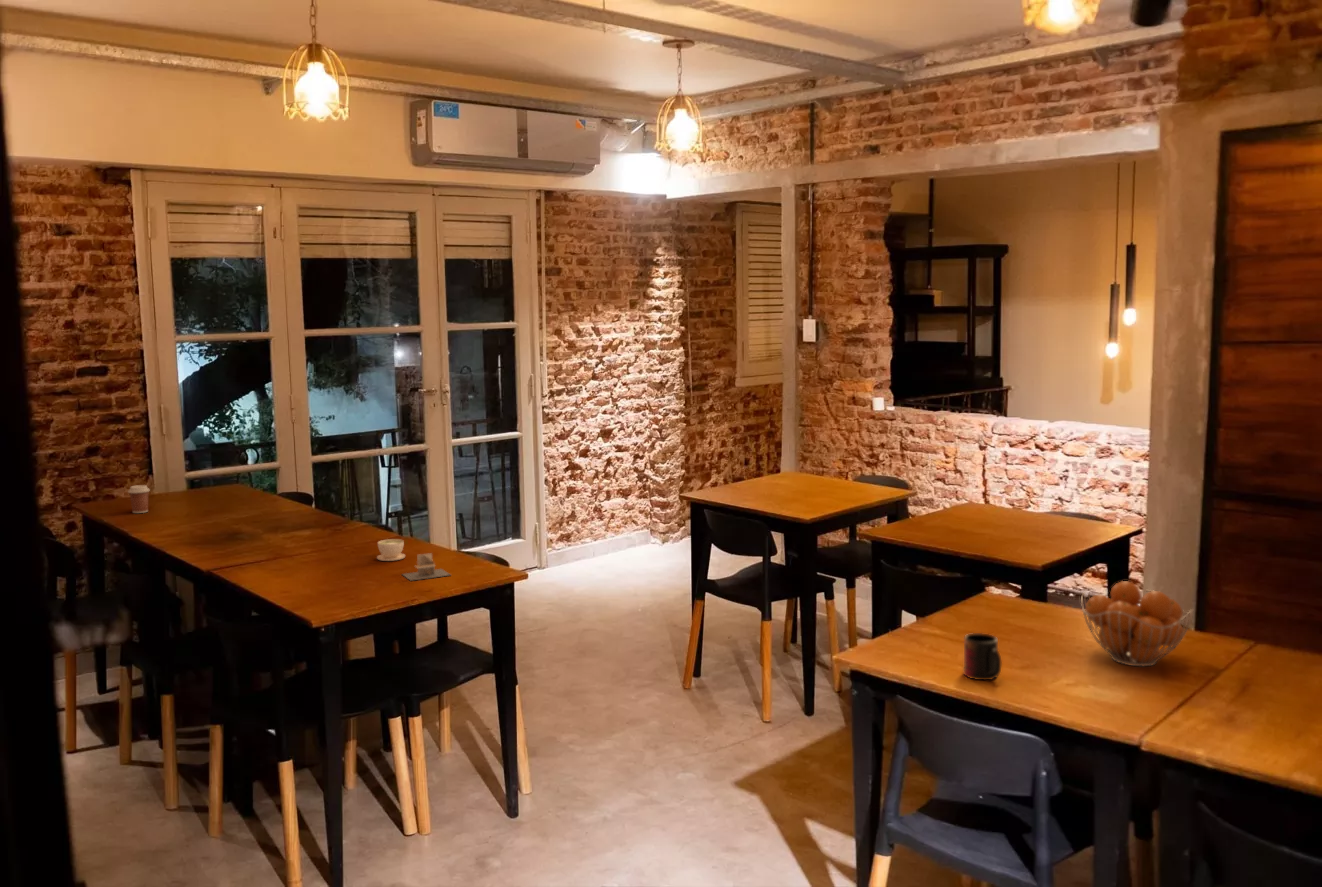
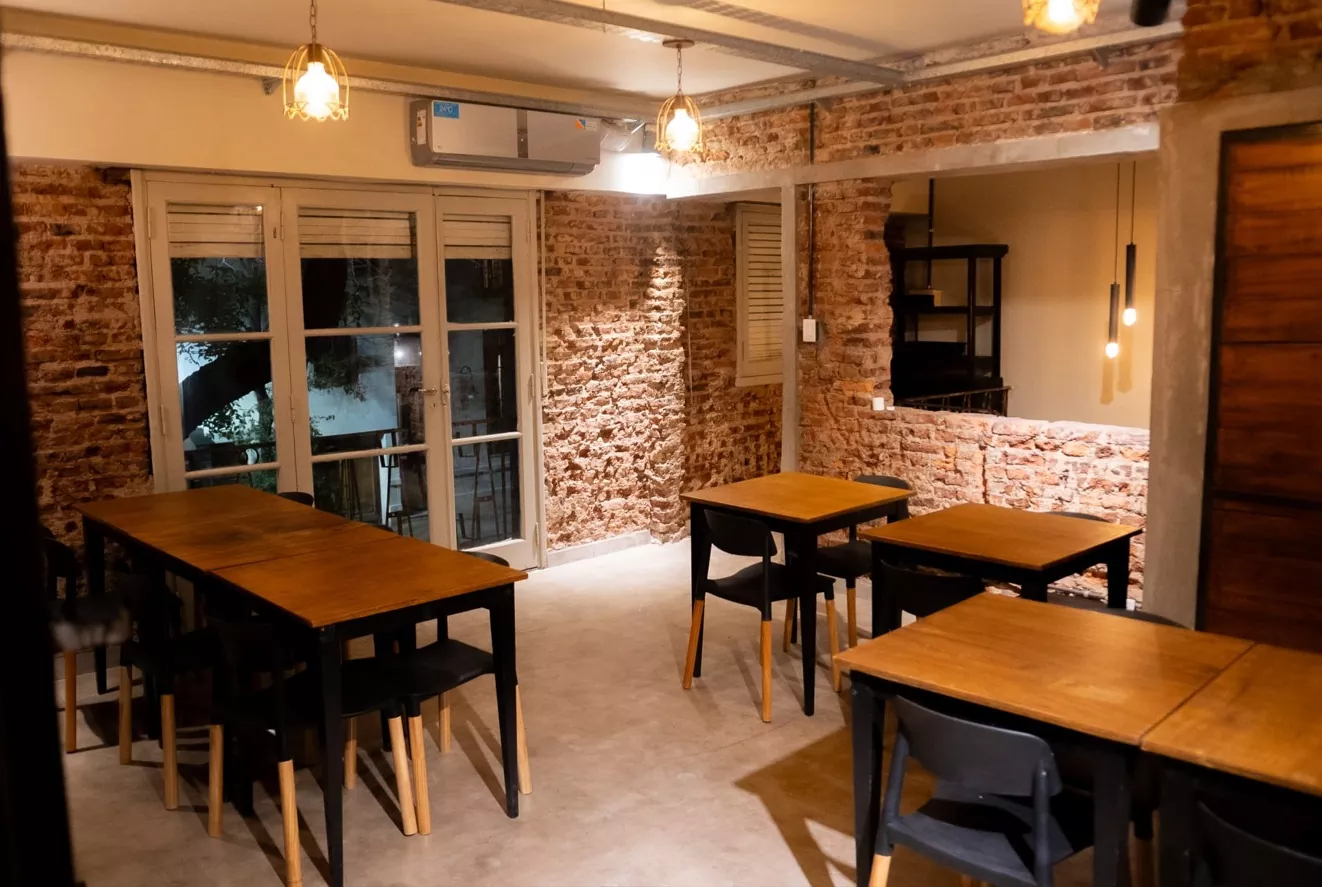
- coffee cup [127,484,151,514]
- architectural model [401,552,452,582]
- mug [963,632,1002,681]
- coffee cup [376,538,406,562]
- fruit basket [1080,580,1195,667]
